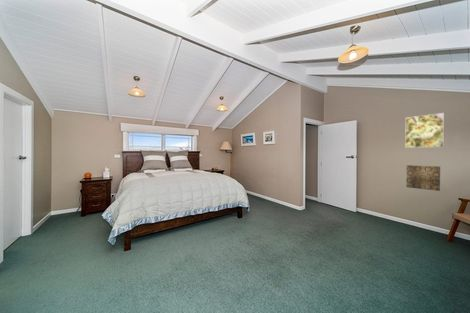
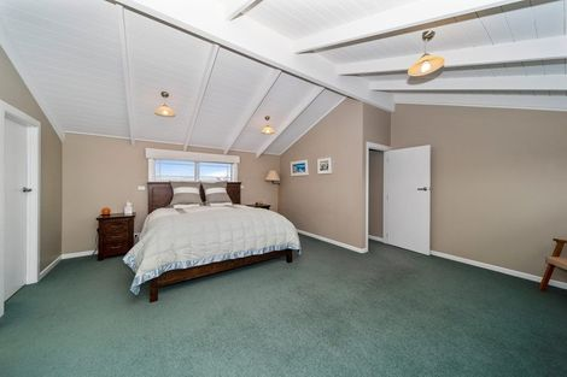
- wall art [405,164,441,192]
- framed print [404,112,445,149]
